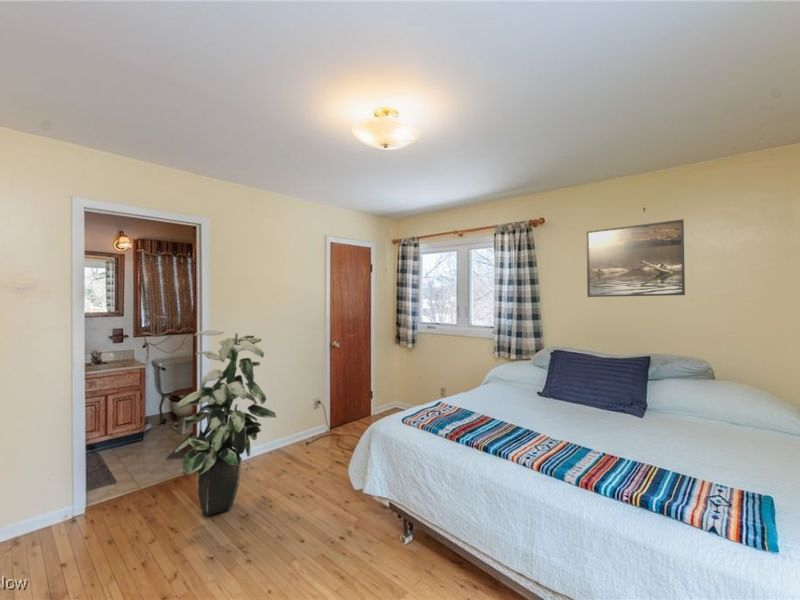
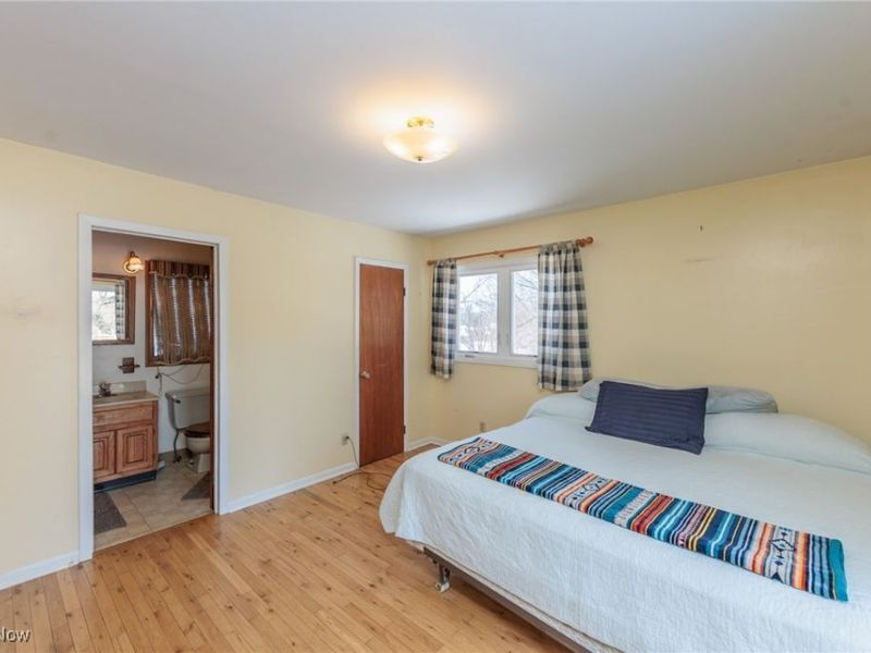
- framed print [585,218,686,298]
- indoor plant [174,329,277,516]
